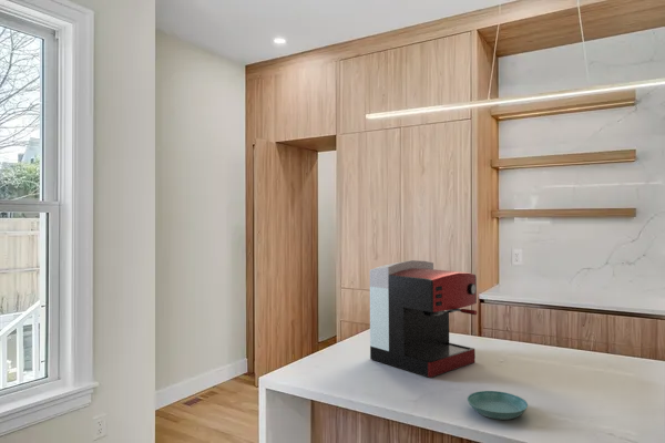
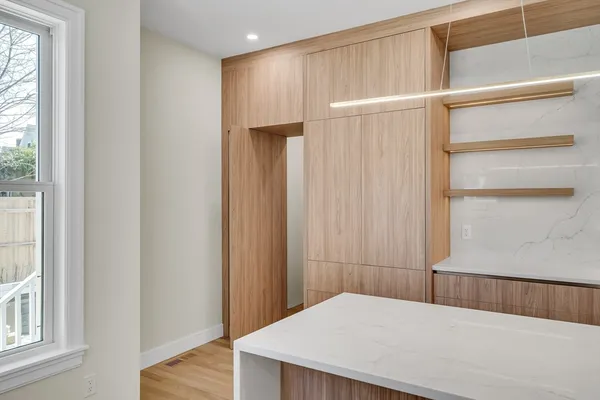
- coffee maker [369,259,478,379]
- saucer [467,390,529,421]
